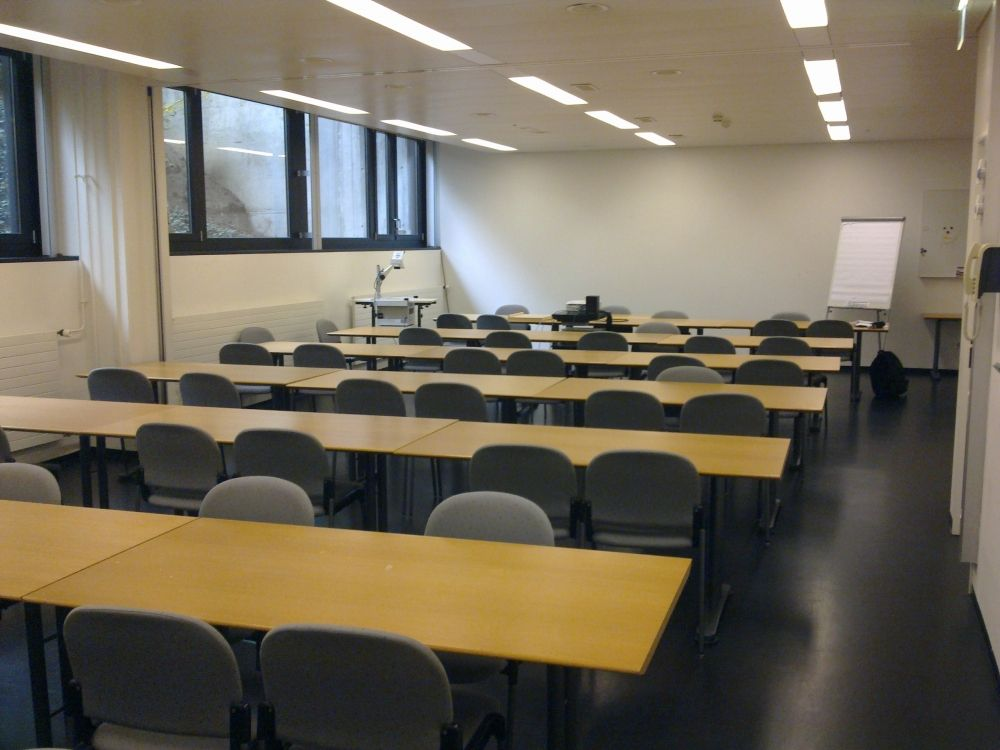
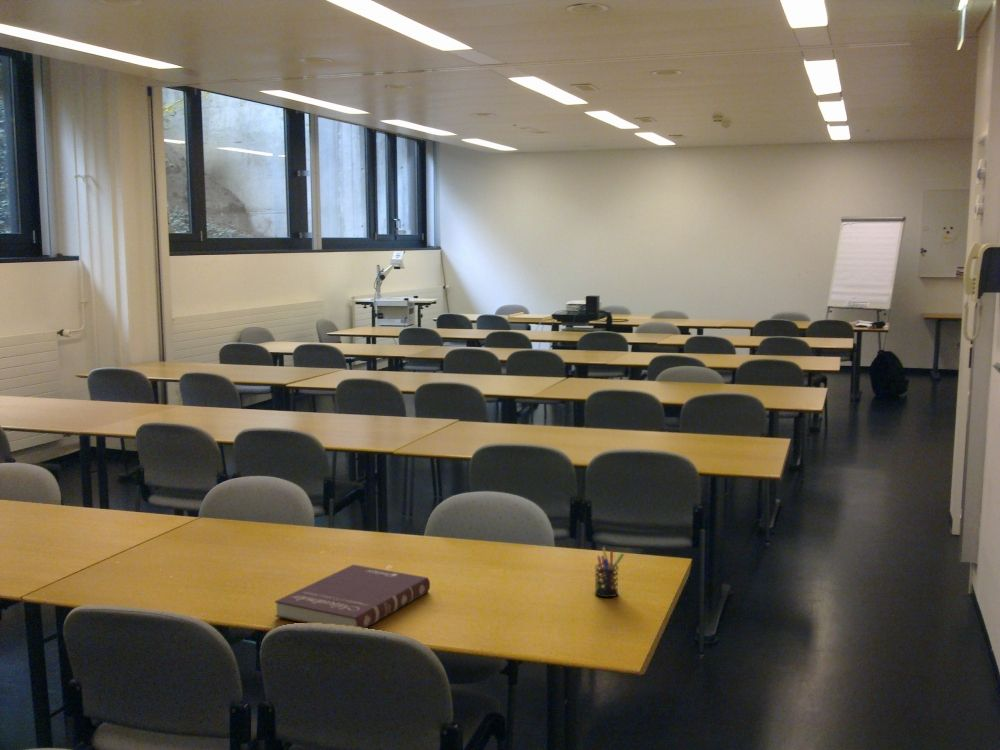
+ book [274,564,431,629]
+ pen holder [594,546,625,599]
